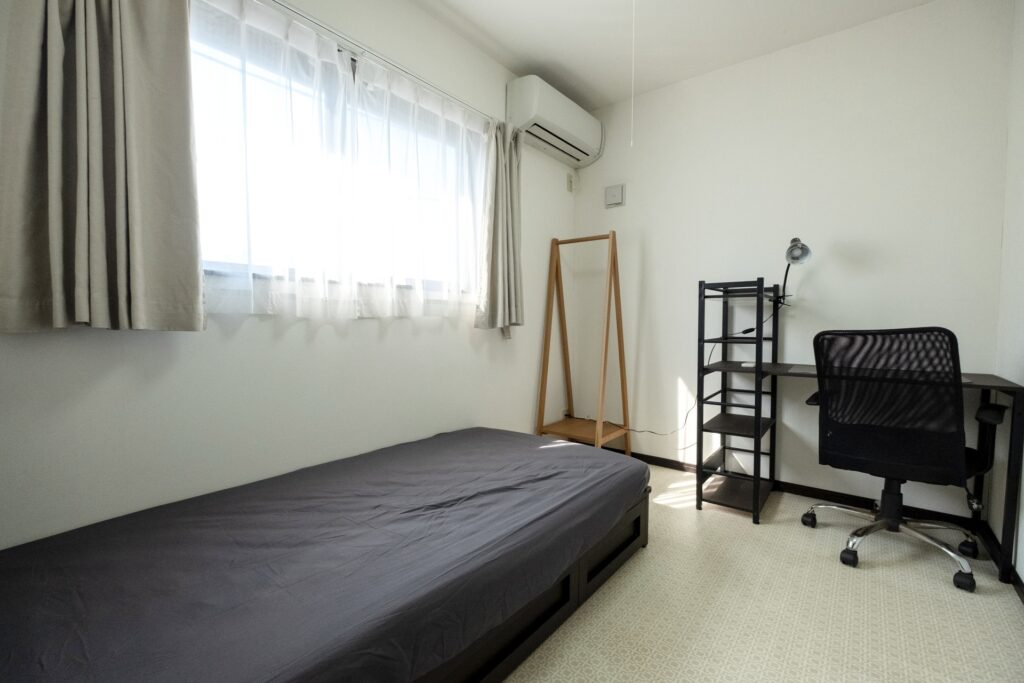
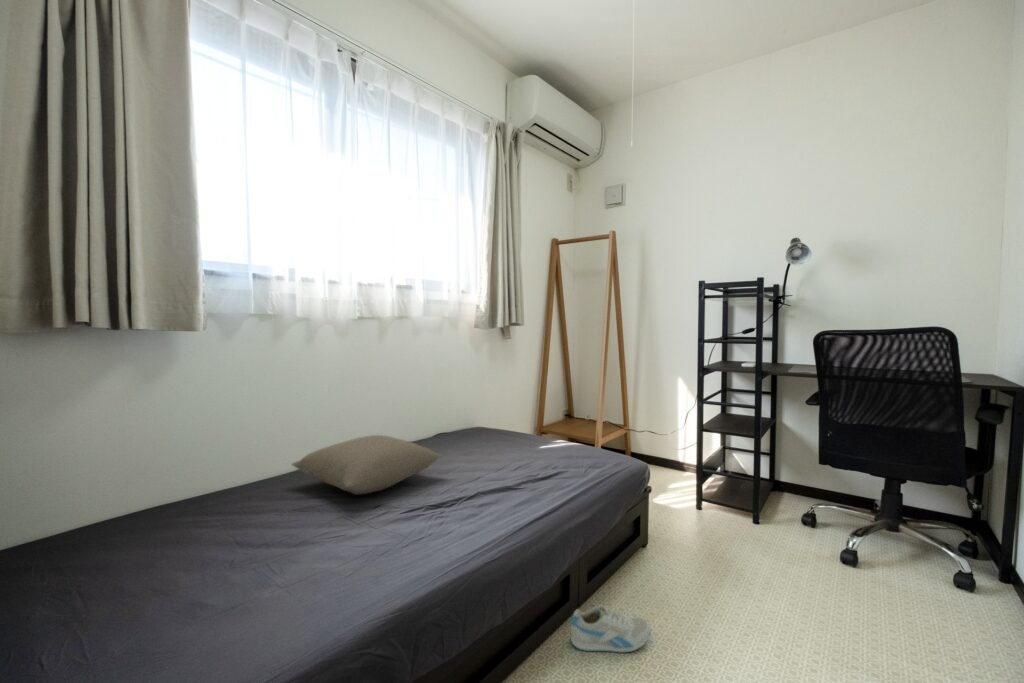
+ pillow [290,434,443,495]
+ sneaker [570,604,652,654]
